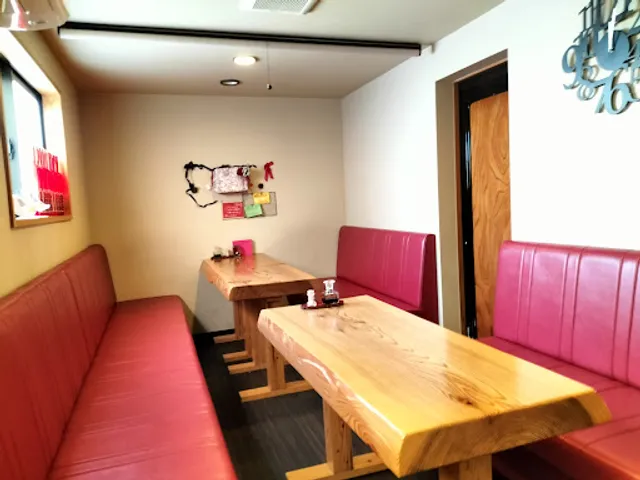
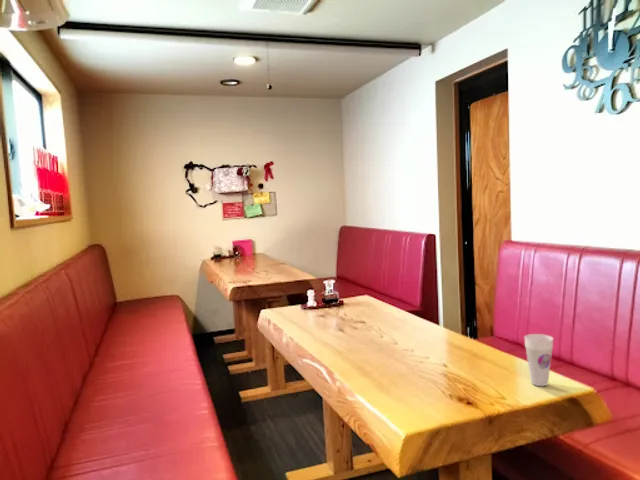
+ cup [523,333,554,387]
